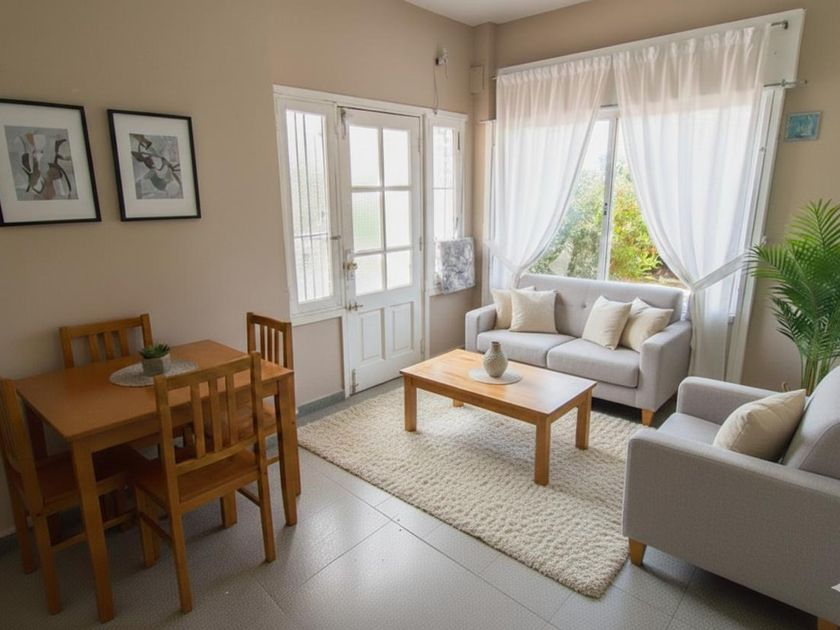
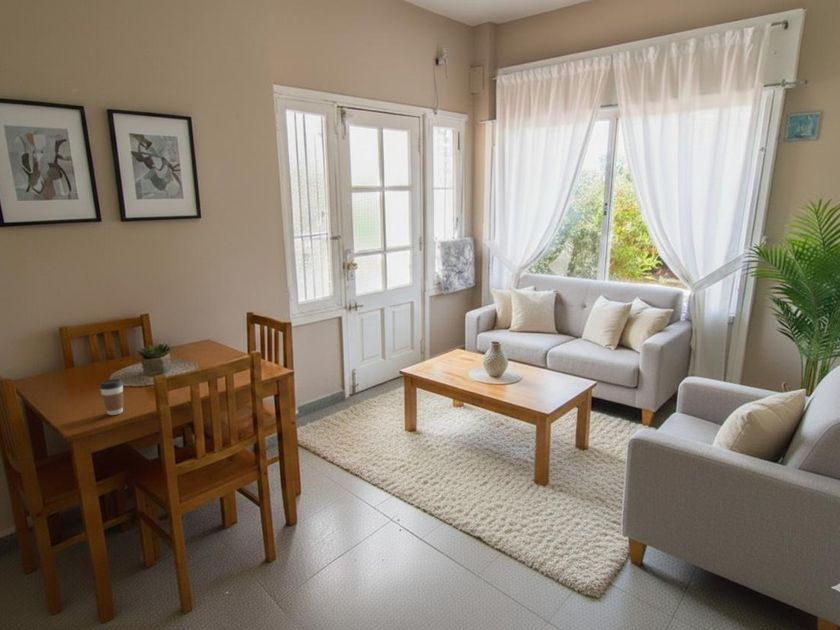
+ coffee cup [99,378,124,416]
